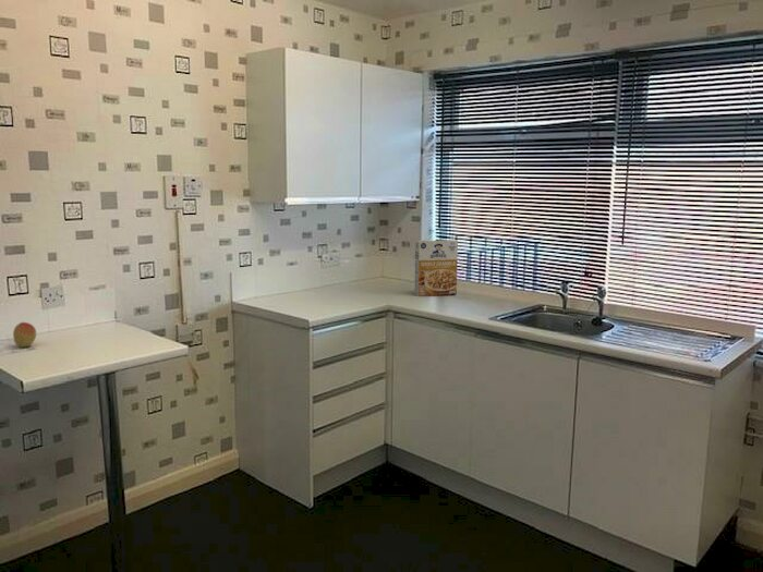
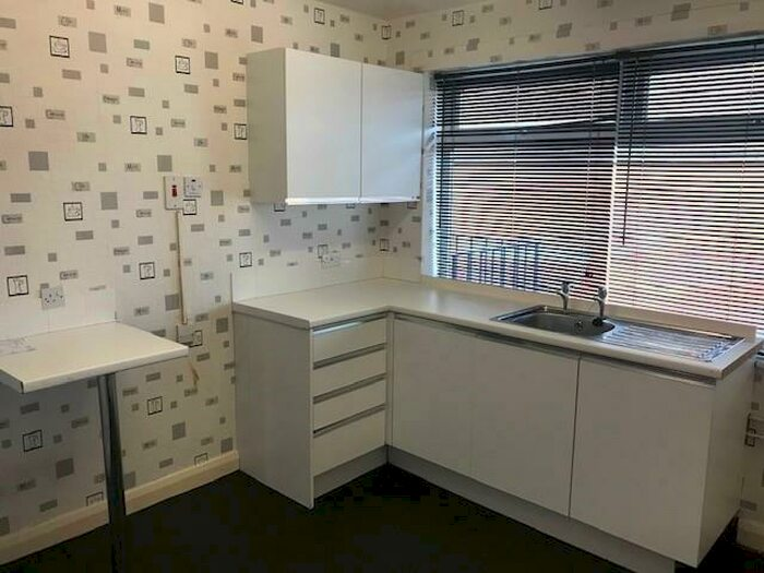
- cereal box [413,239,459,297]
- fruit [12,321,37,348]
